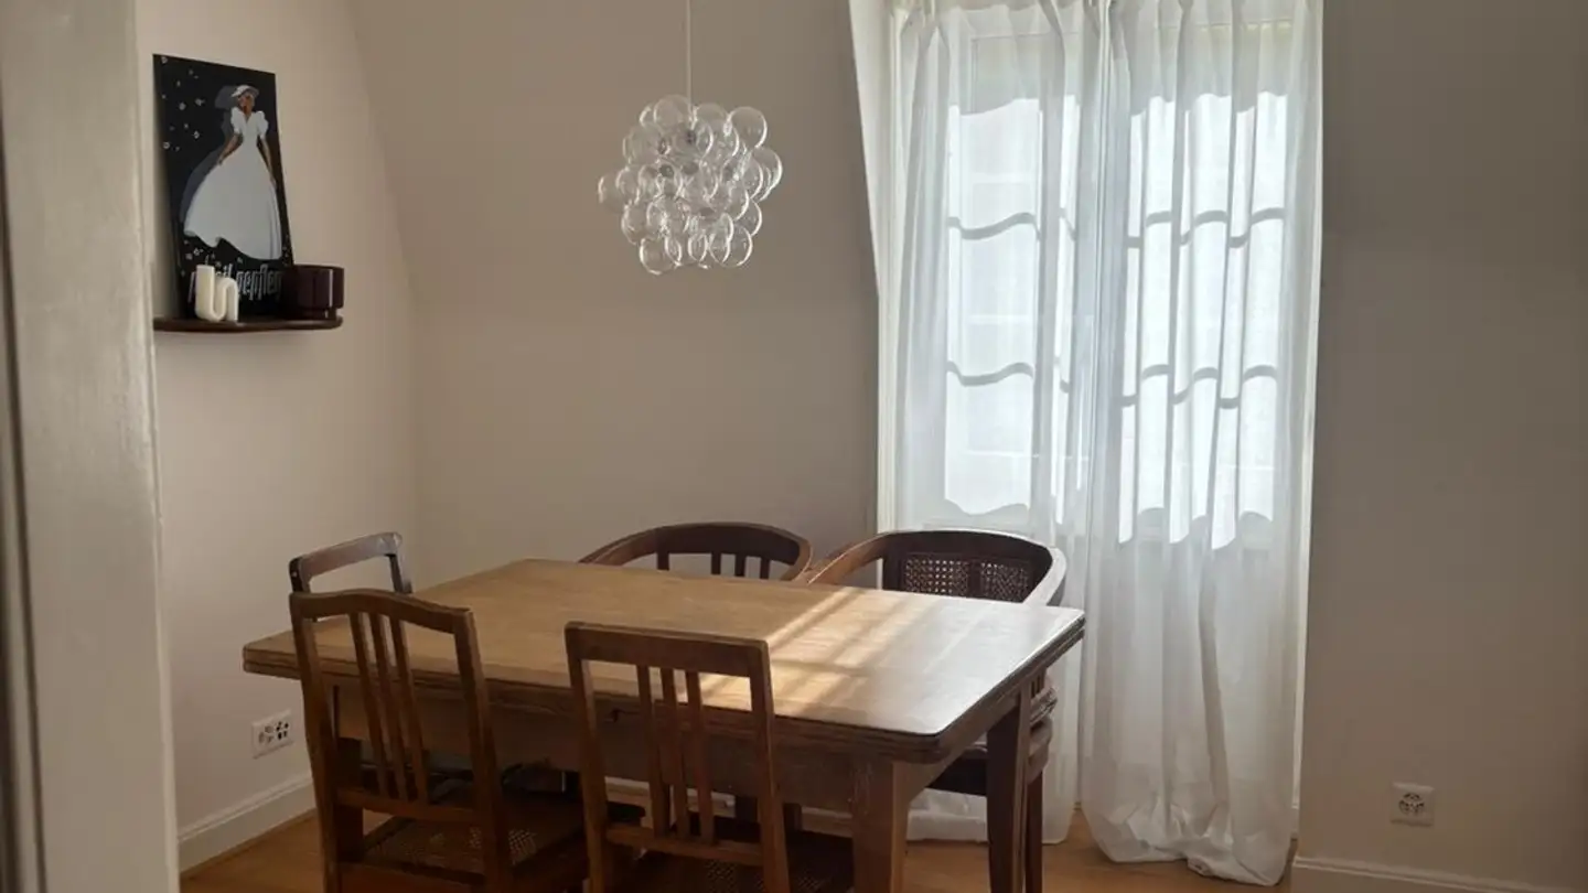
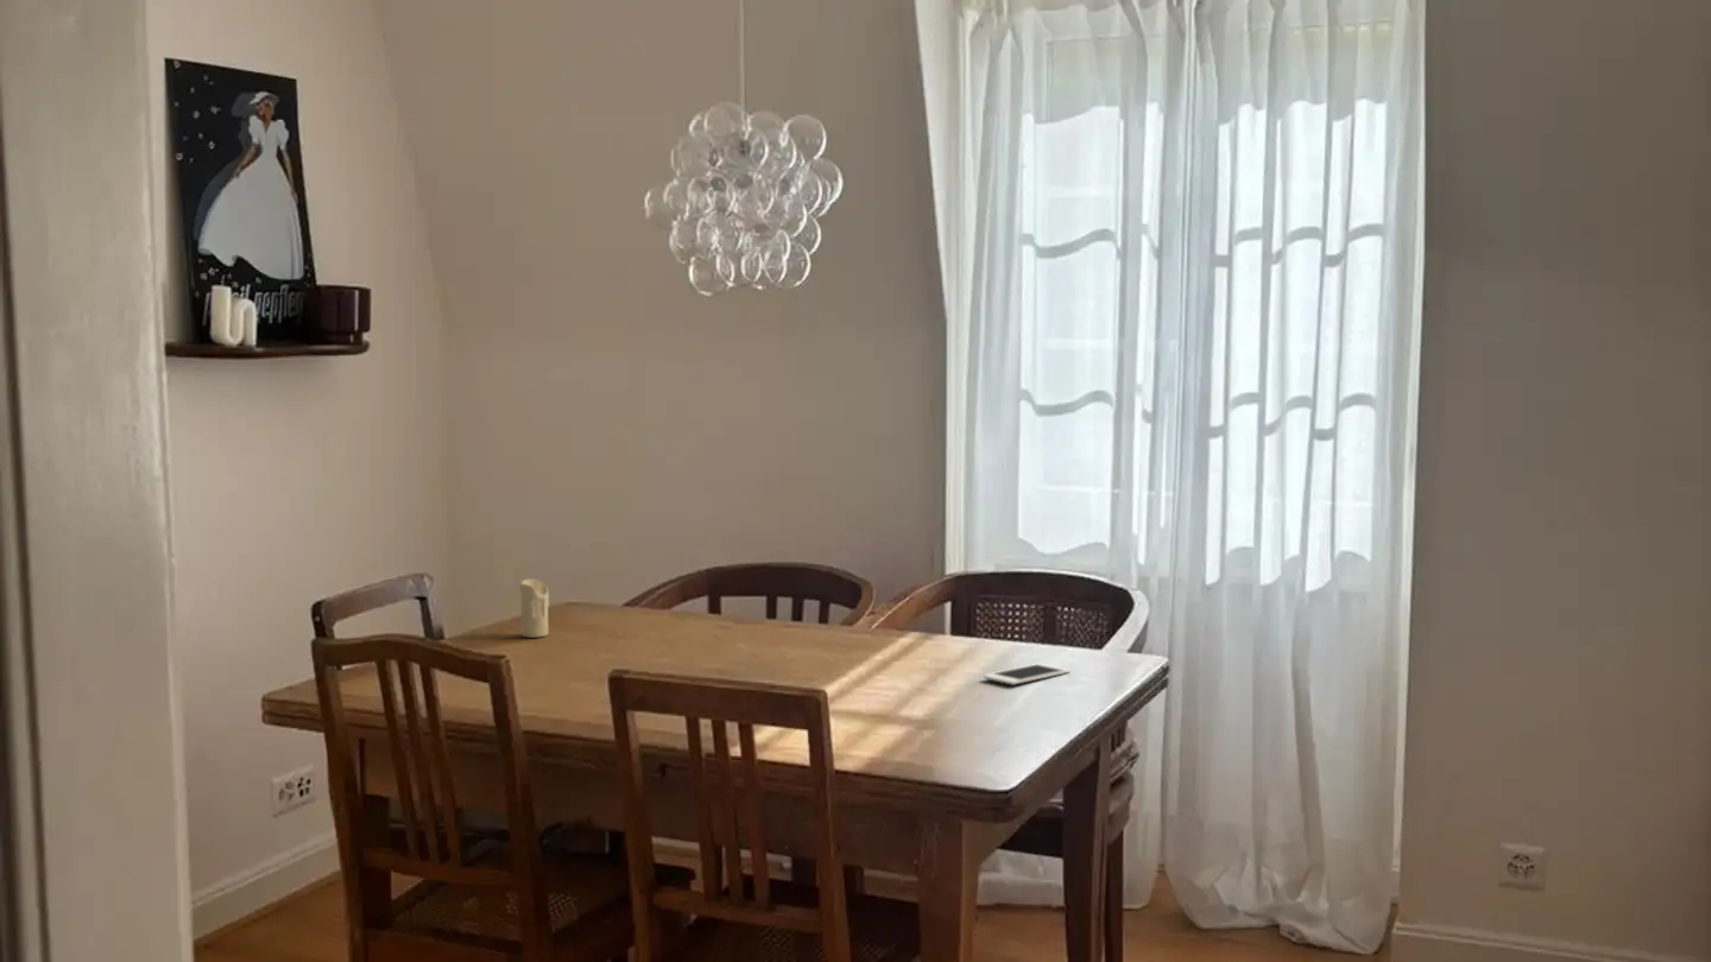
+ cell phone [983,663,1072,685]
+ candle [519,577,550,639]
